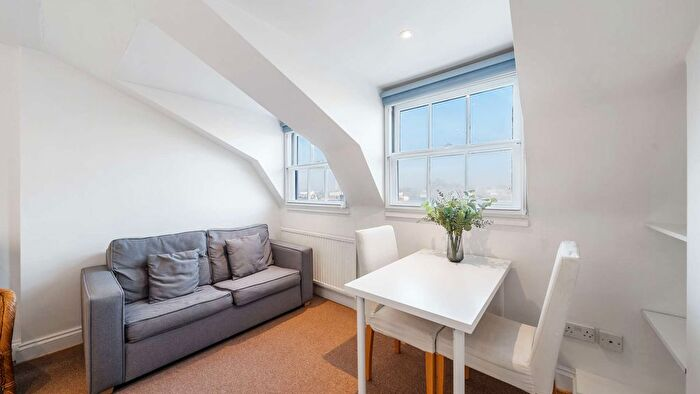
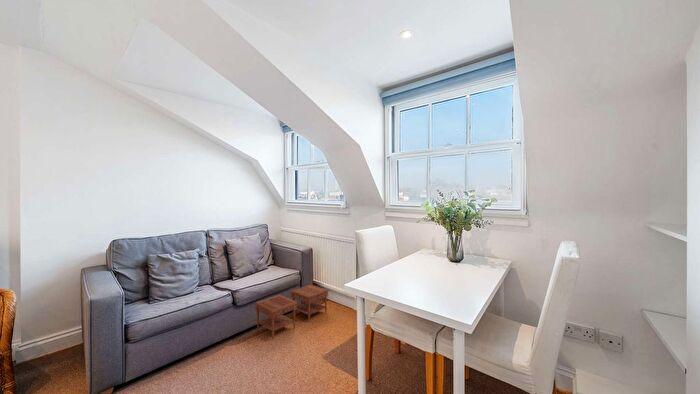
+ side table [253,283,330,340]
